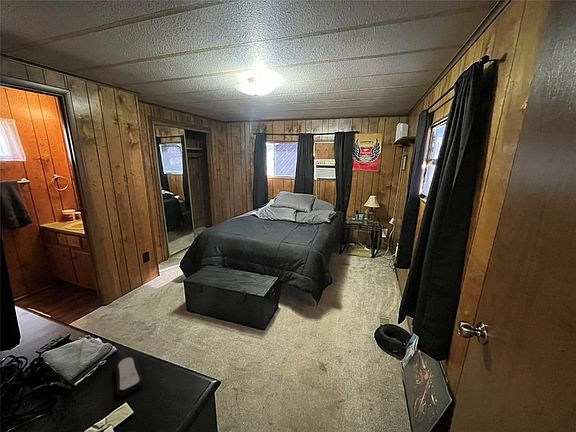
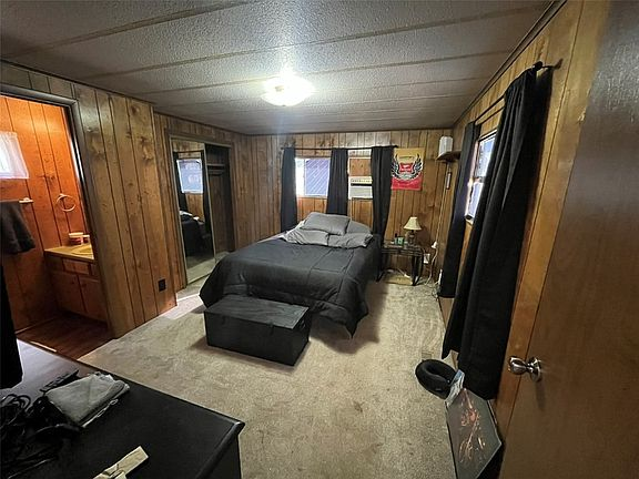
- remote control [114,356,144,397]
